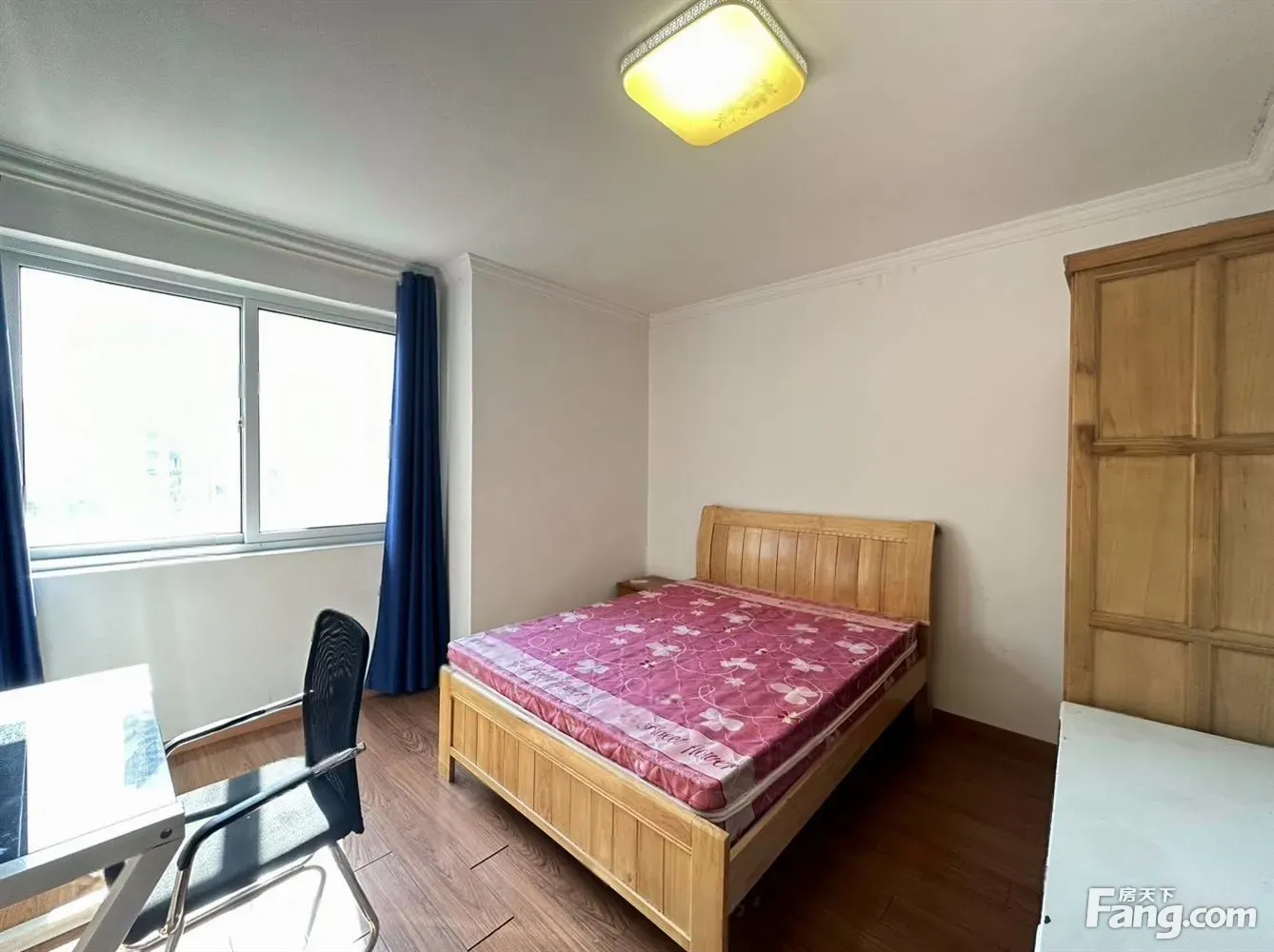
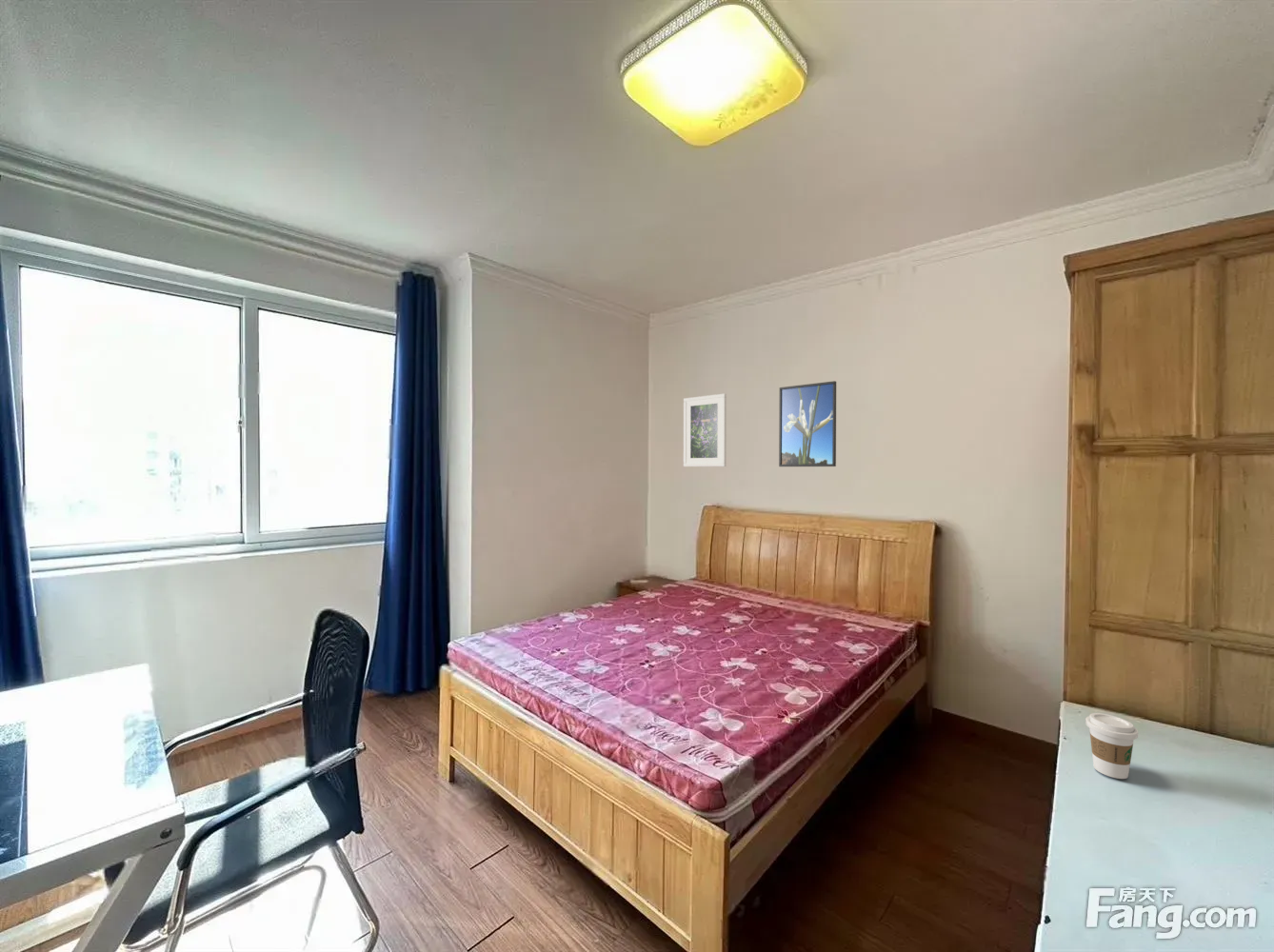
+ coffee cup [1085,712,1139,780]
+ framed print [778,380,837,467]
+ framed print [683,393,727,467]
